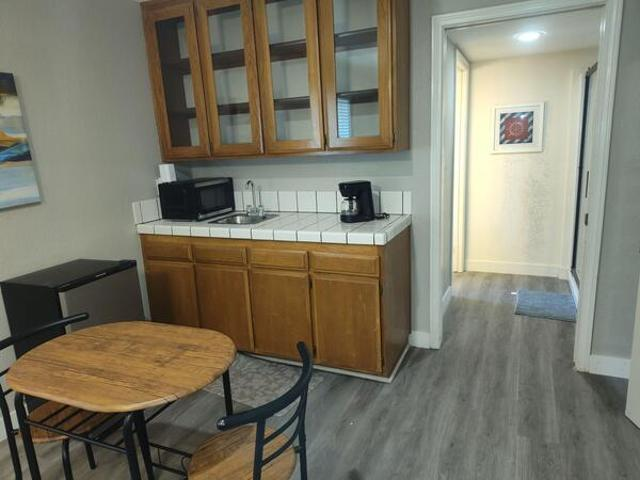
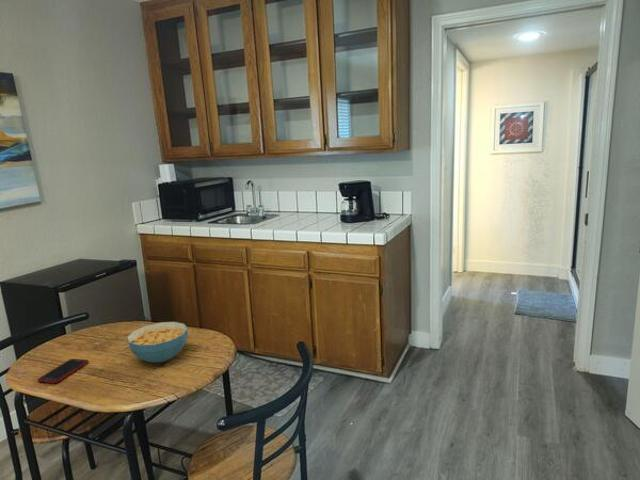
+ cereal bowl [126,321,189,364]
+ cell phone [37,358,90,384]
